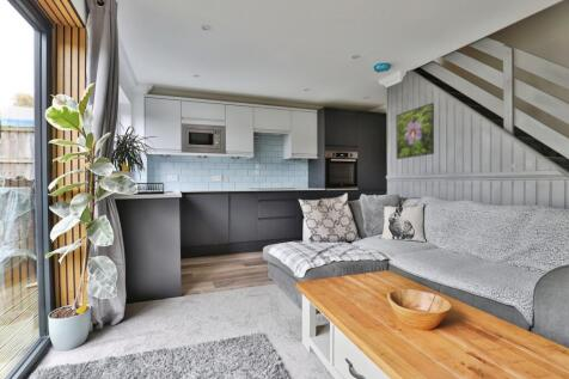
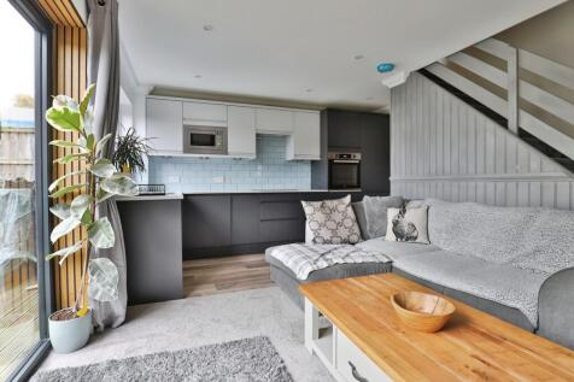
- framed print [396,102,435,160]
